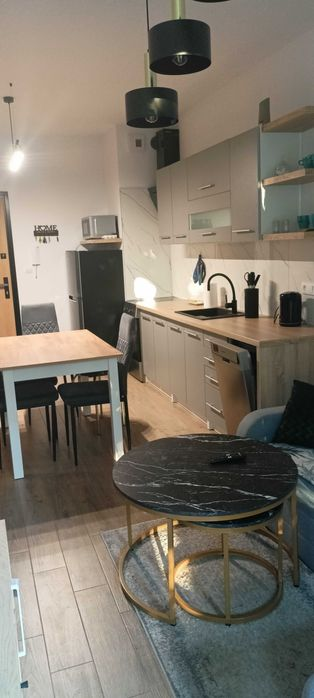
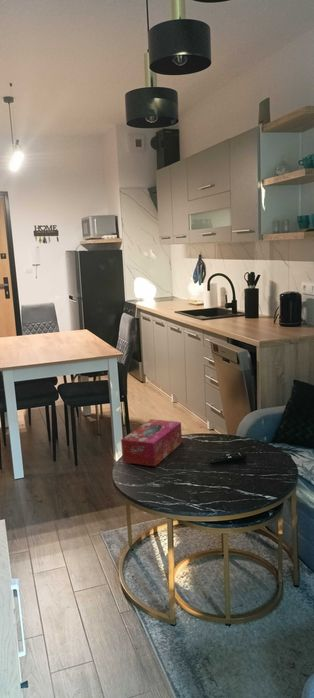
+ tissue box [120,418,183,467]
